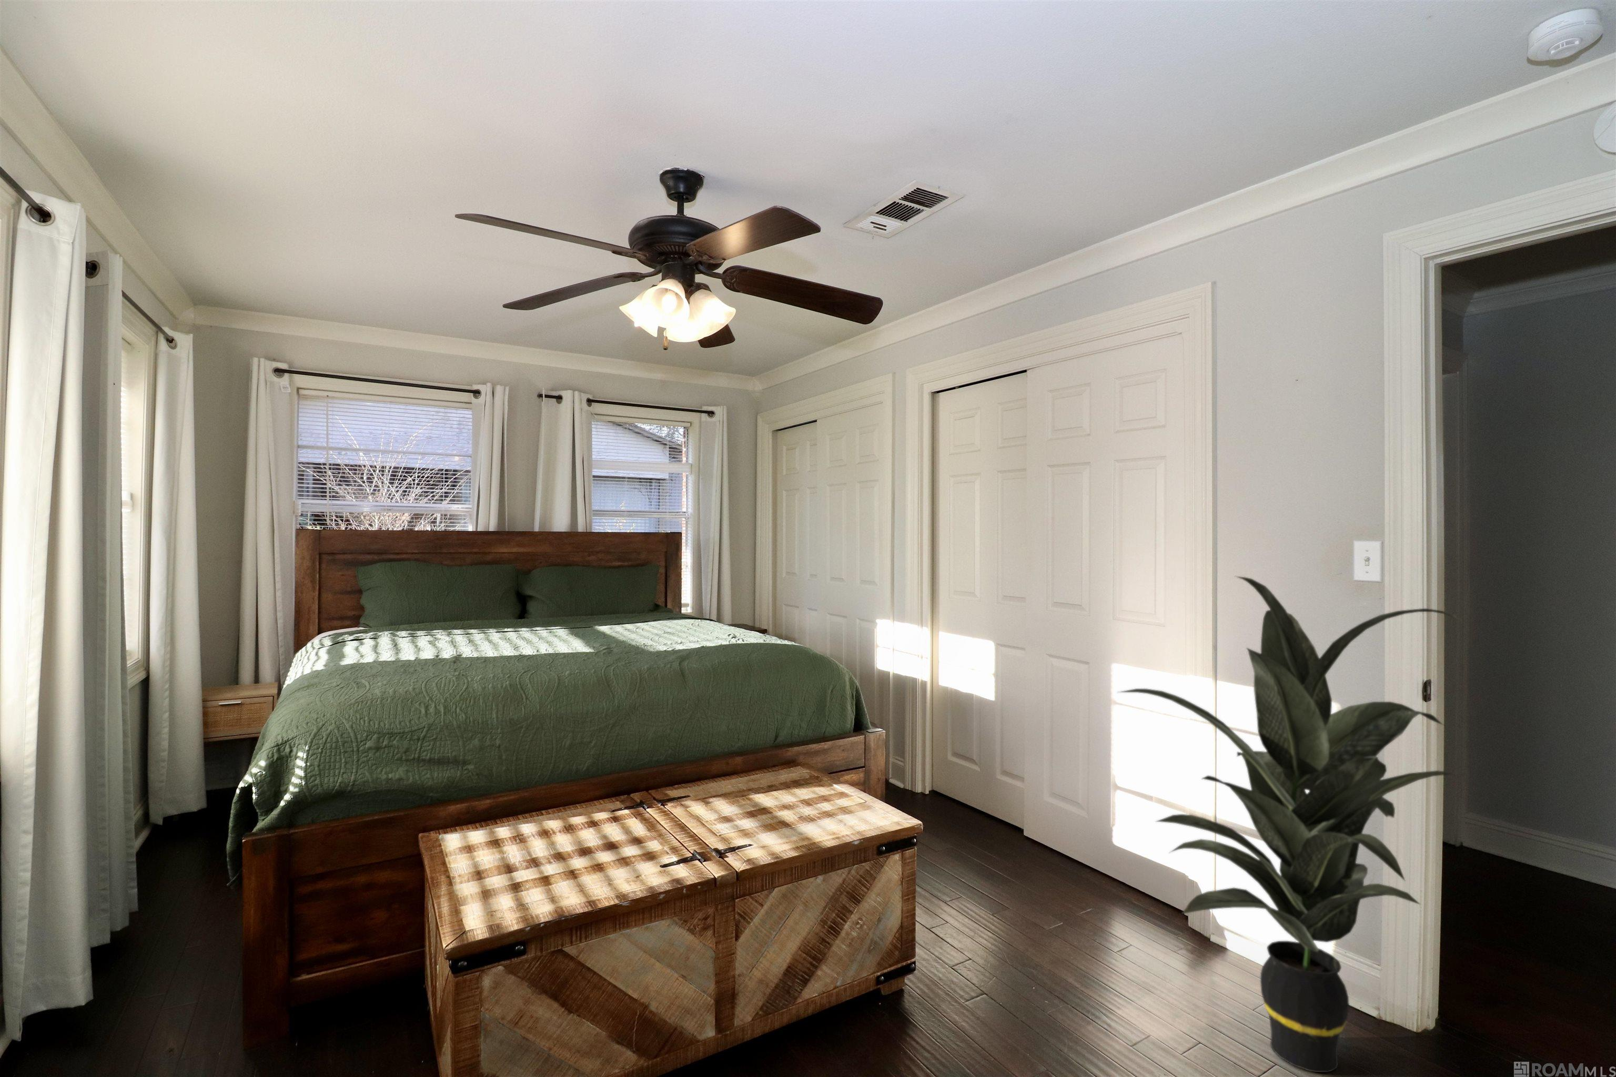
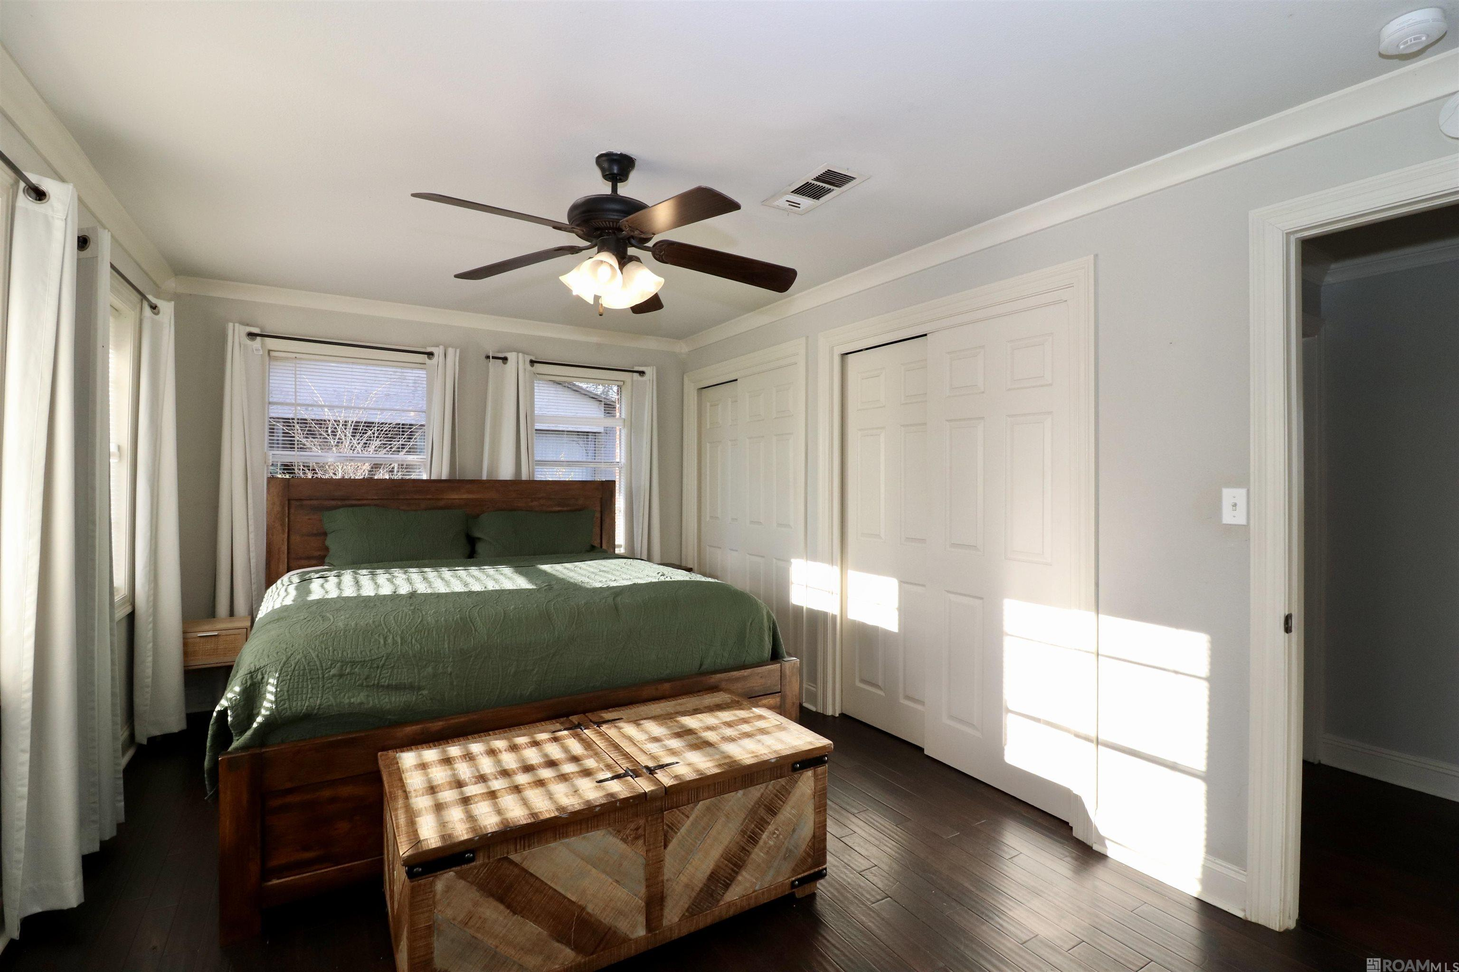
- indoor plant [1116,576,1471,1073]
